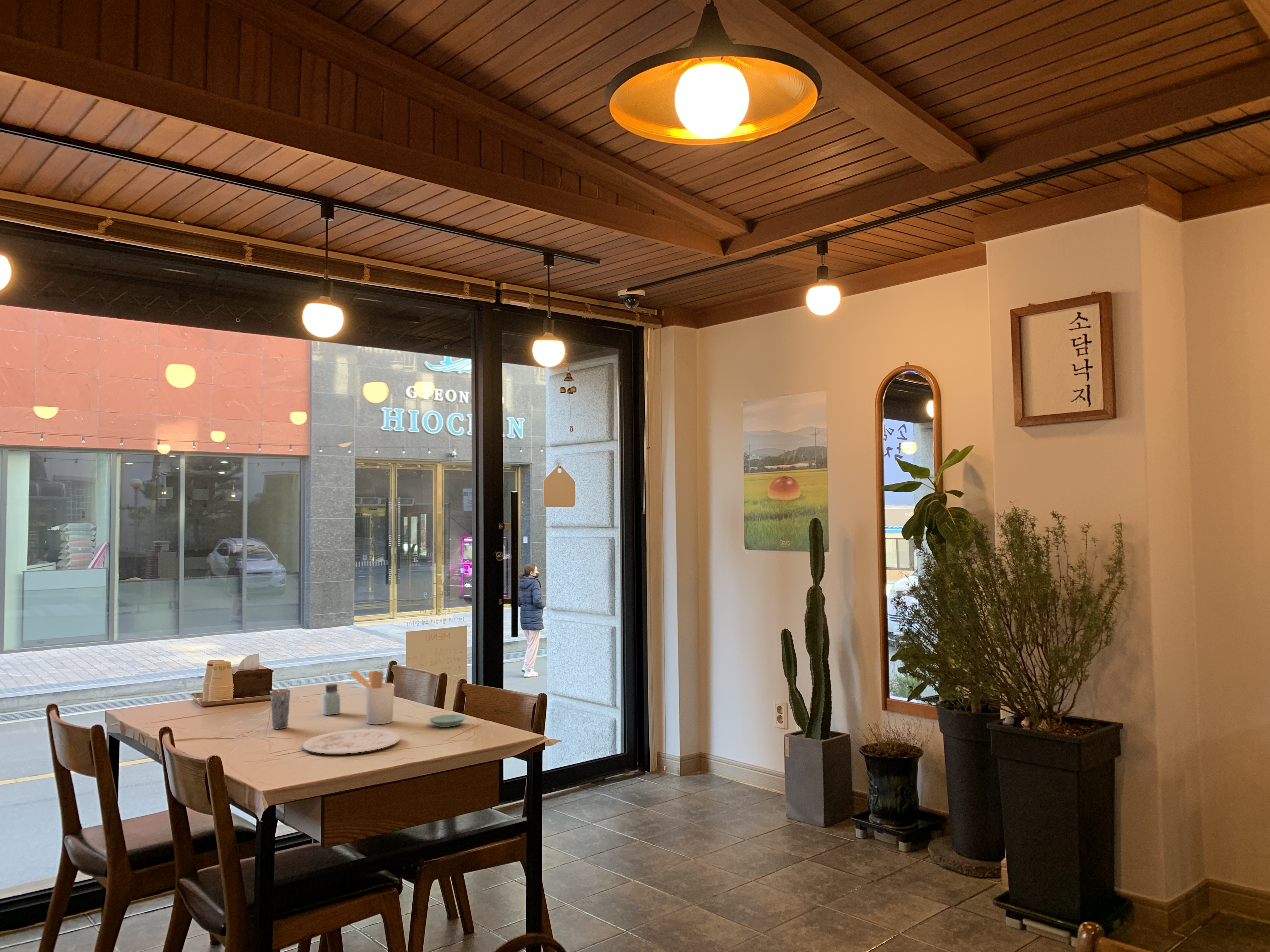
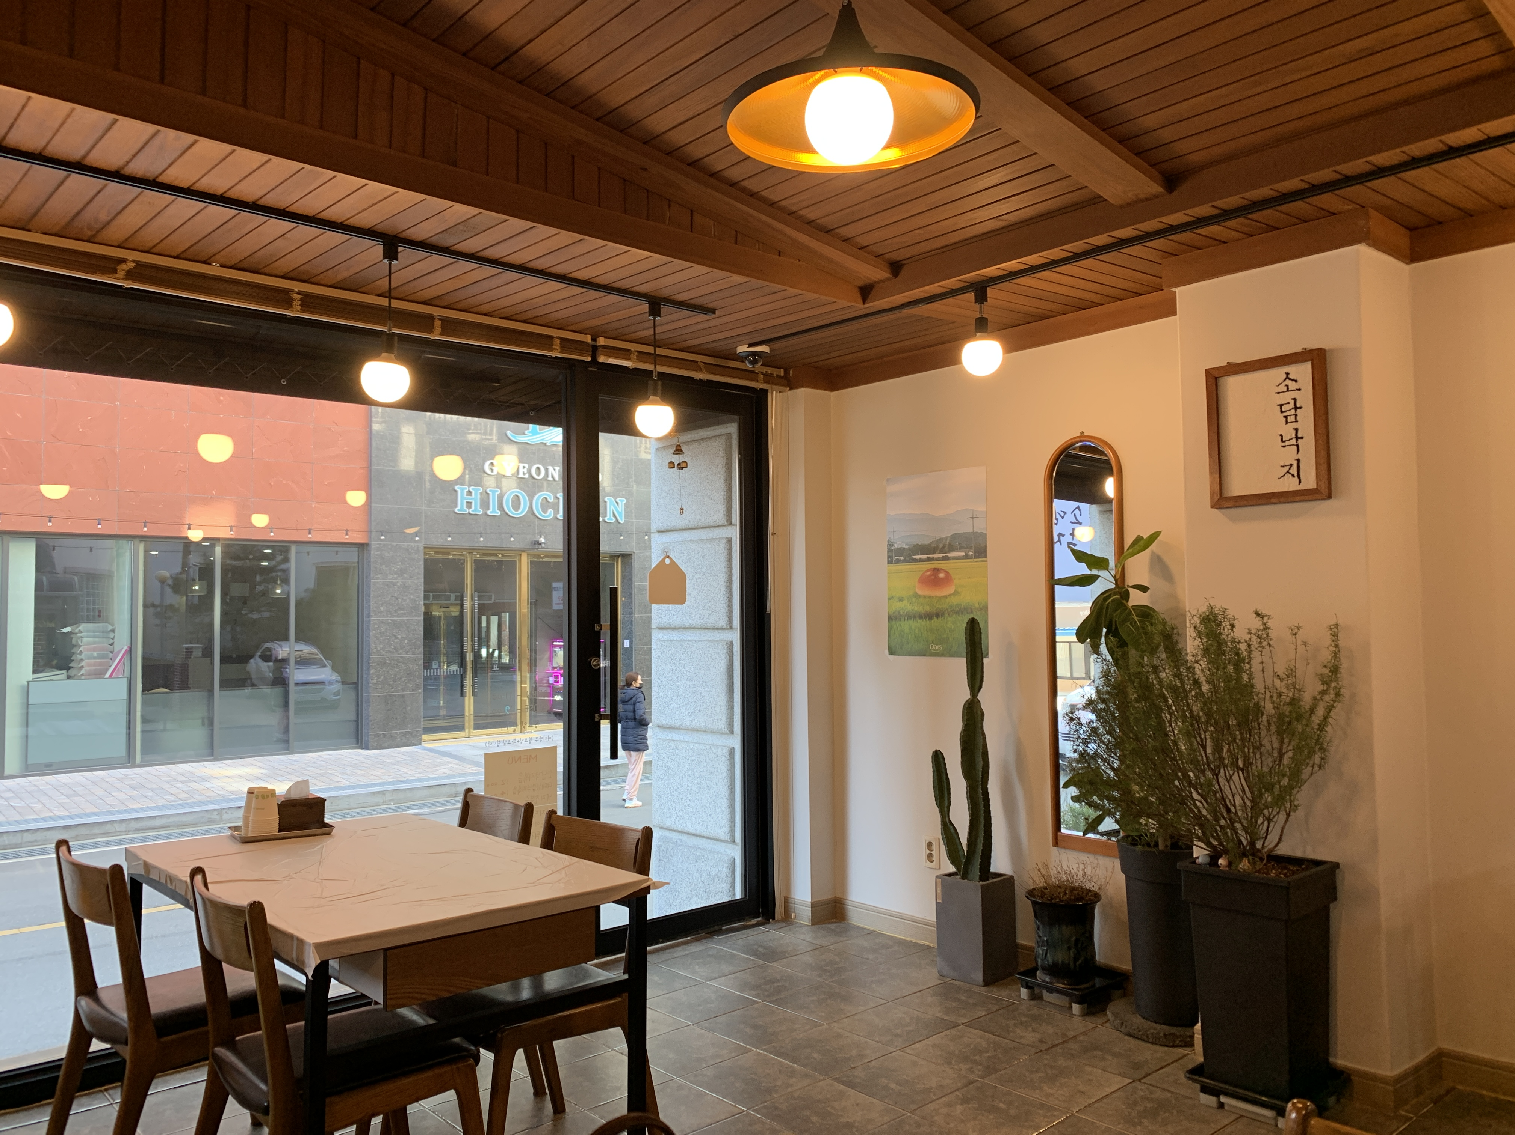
- saltshaker [323,683,340,716]
- saucer [429,714,466,728]
- plate [302,729,401,754]
- utensil holder [349,670,395,725]
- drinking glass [270,688,291,729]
